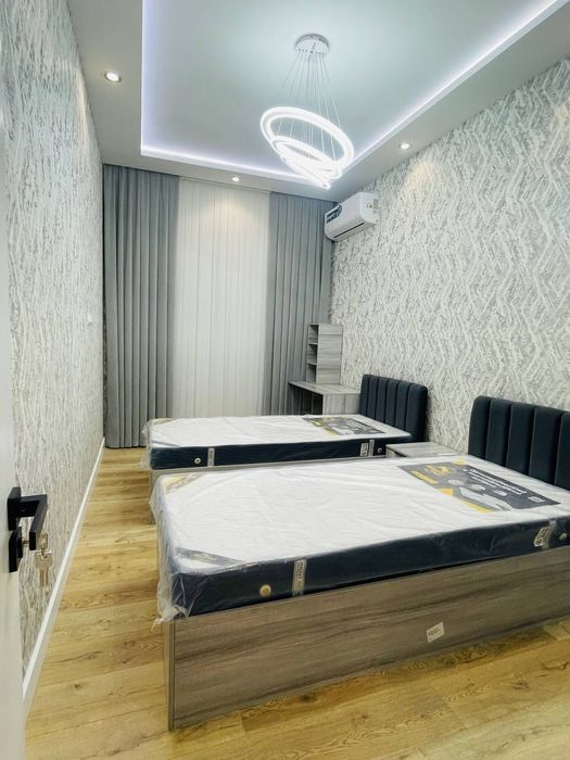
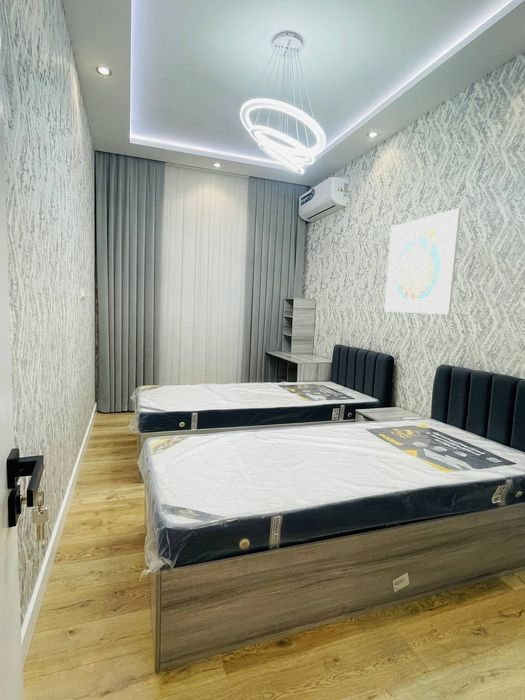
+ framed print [383,207,462,315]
